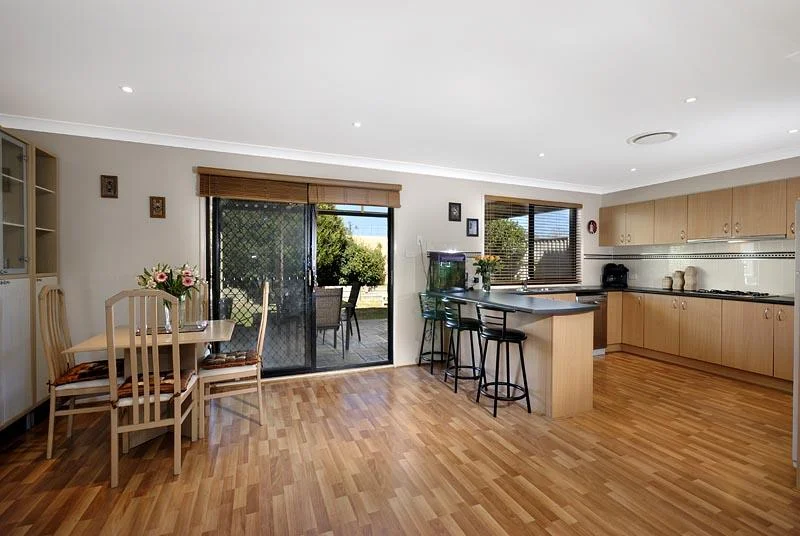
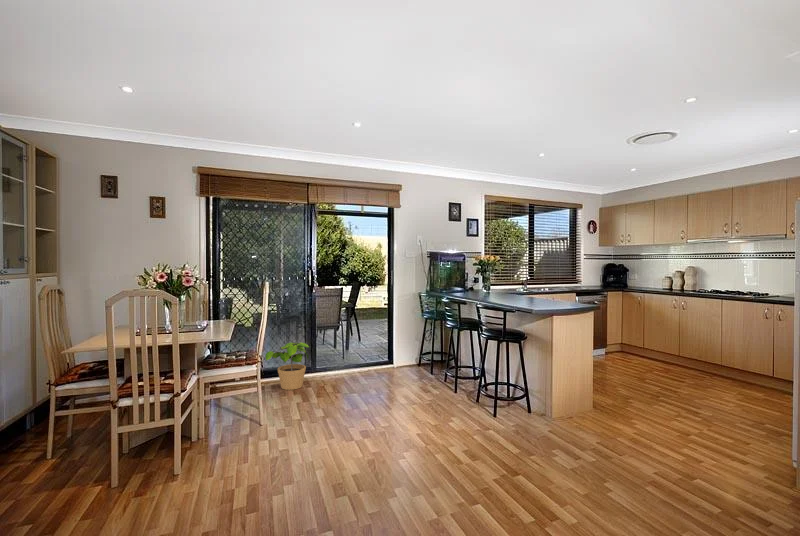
+ potted plant [265,342,310,391]
